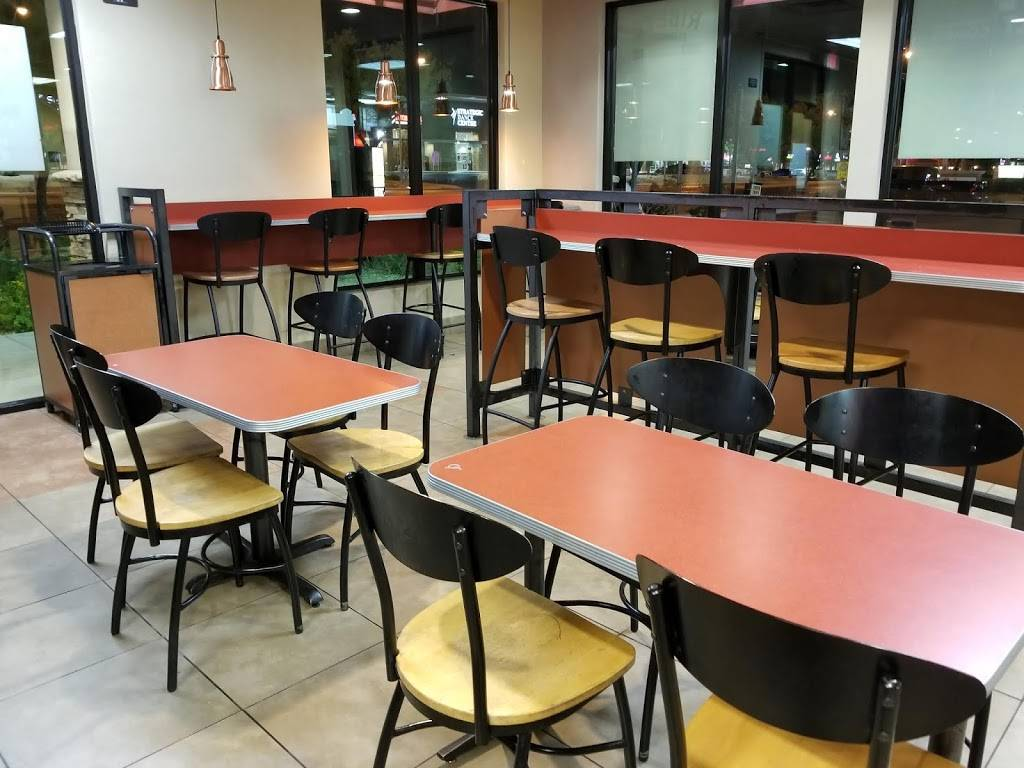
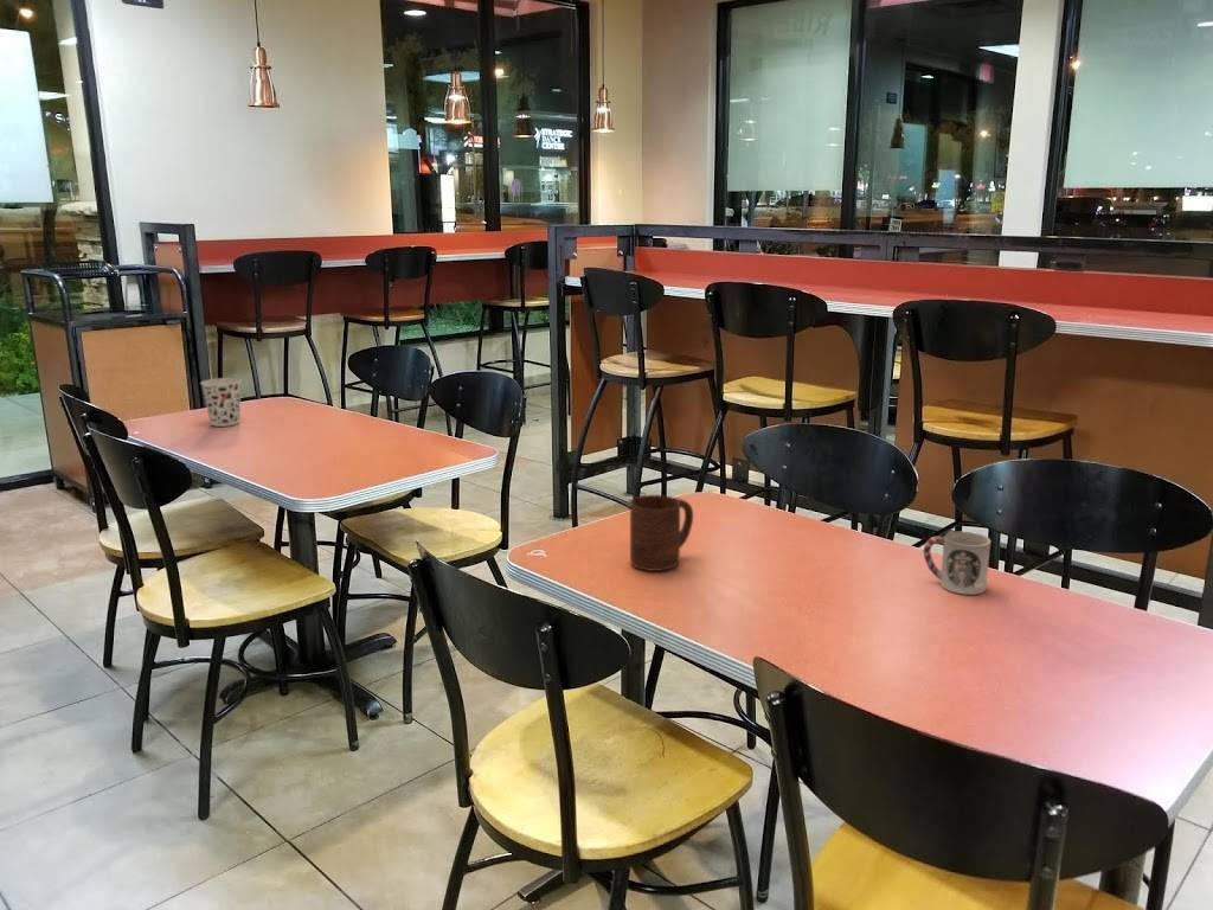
+ cup [923,531,991,596]
+ cup [199,377,243,428]
+ cup [629,494,694,572]
